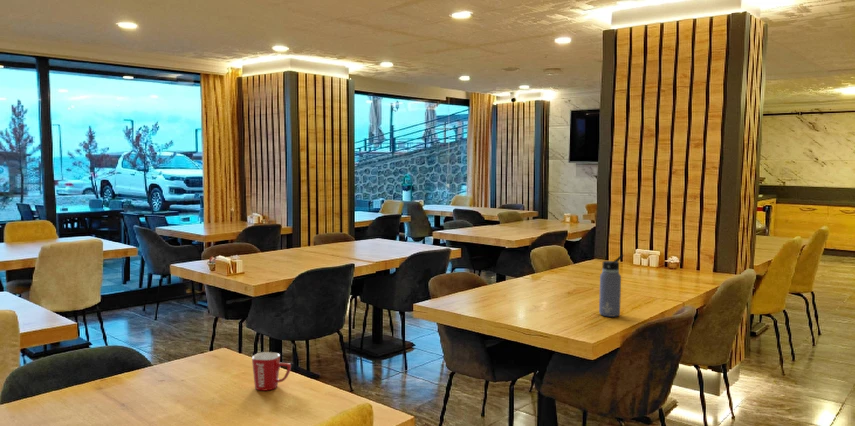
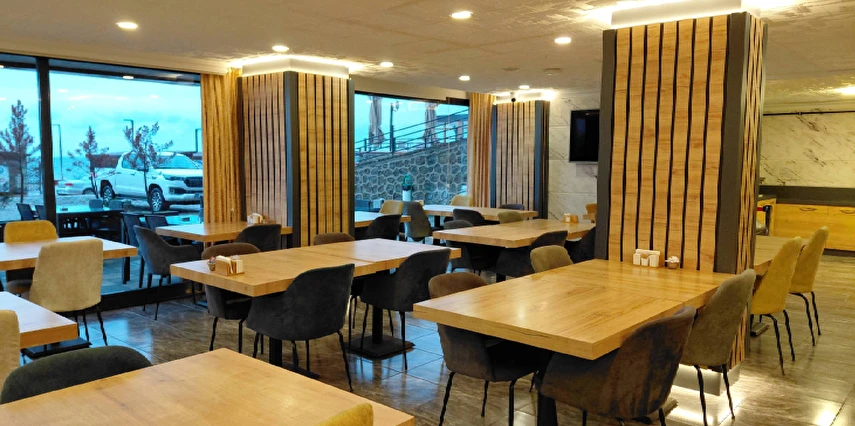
- mug [251,351,292,392]
- water bottle [598,253,625,318]
